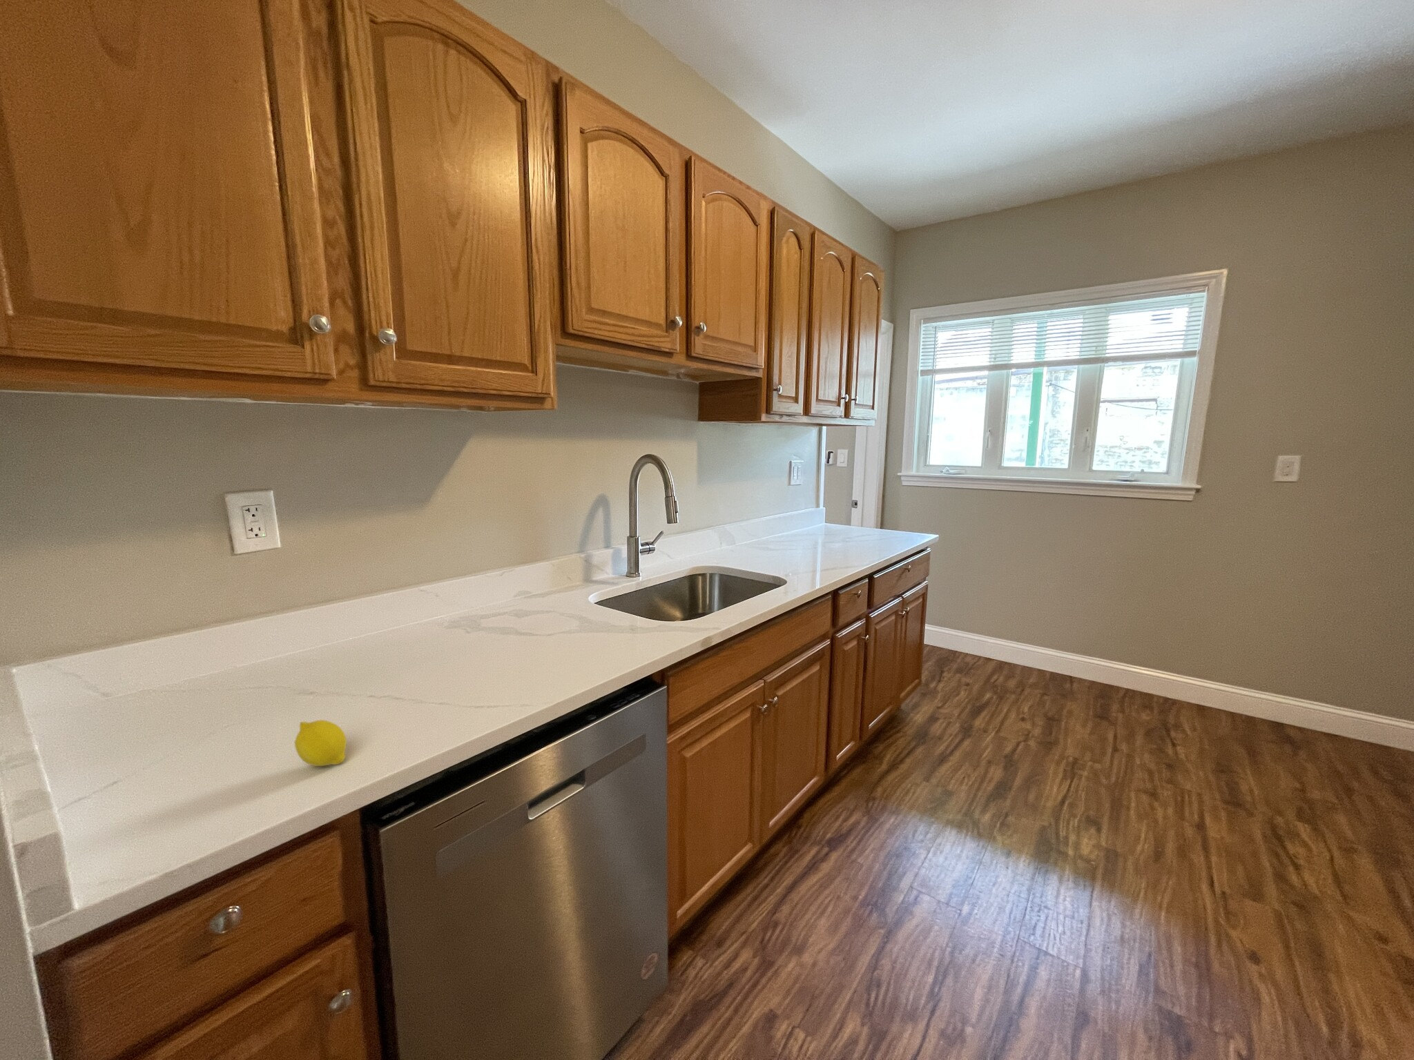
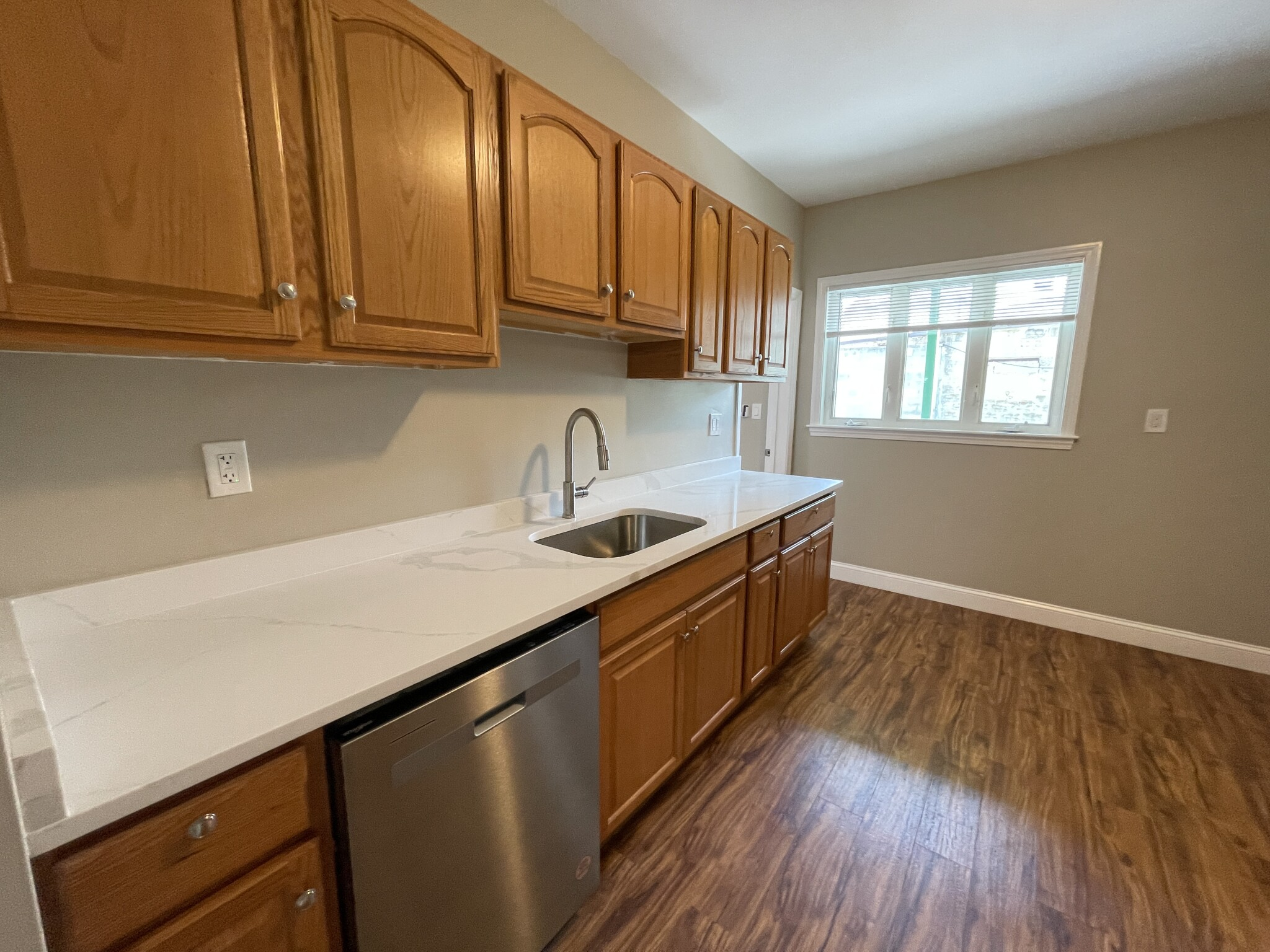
- fruit [294,719,347,767]
